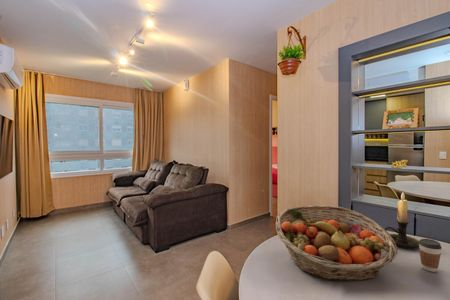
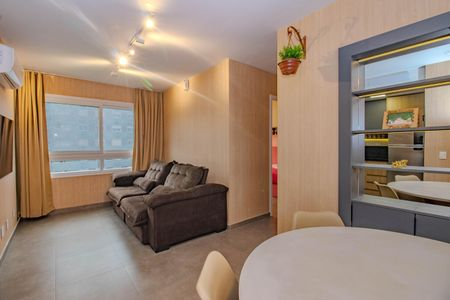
- candle holder [384,191,420,250]
- coffee cup [418,238,443,273]
- fruit basket [275,204,399,282]
